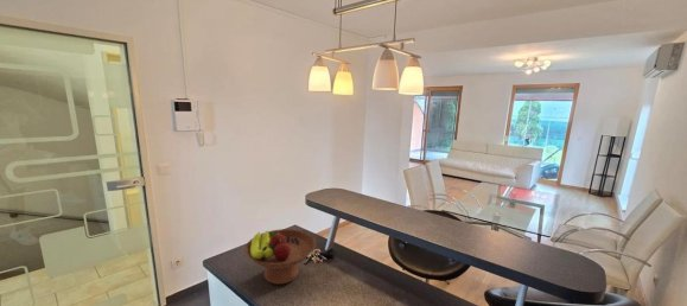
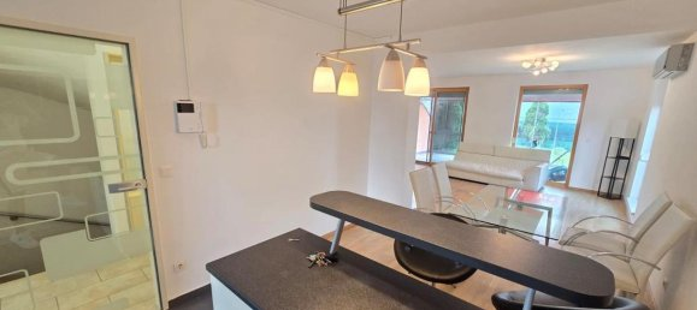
- fruit bowl [243,228,317,286]
